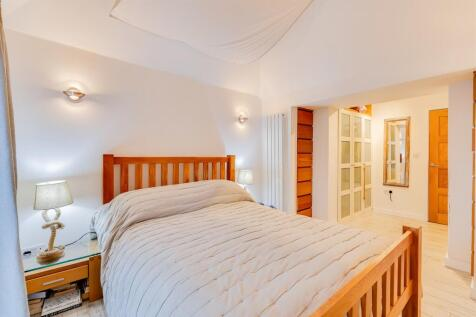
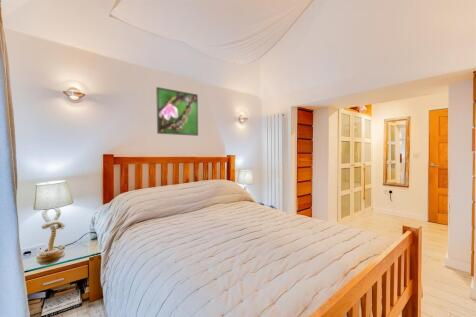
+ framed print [155,86,199,137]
